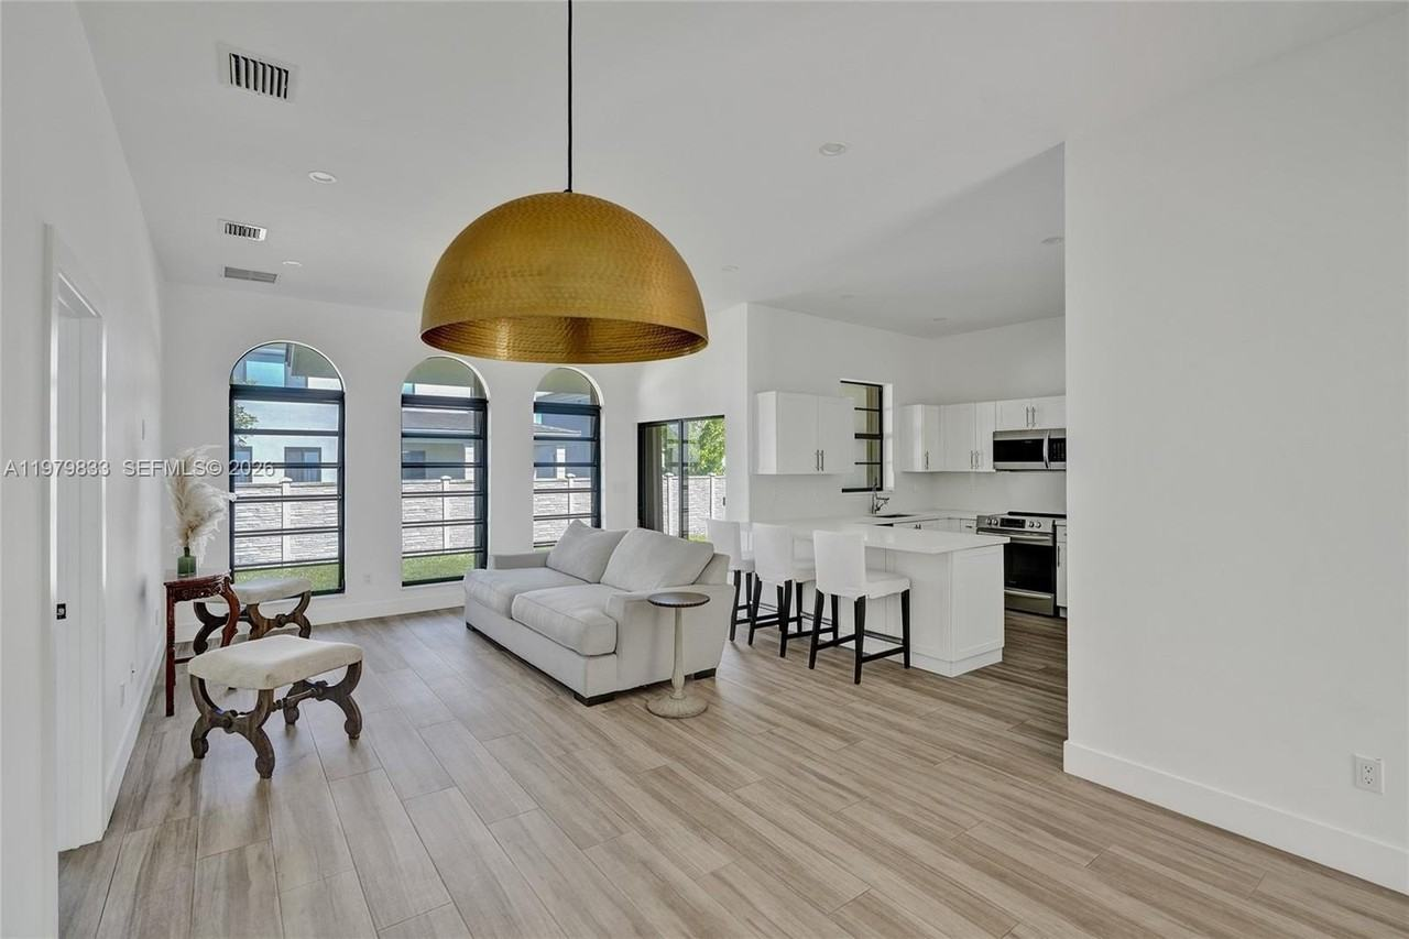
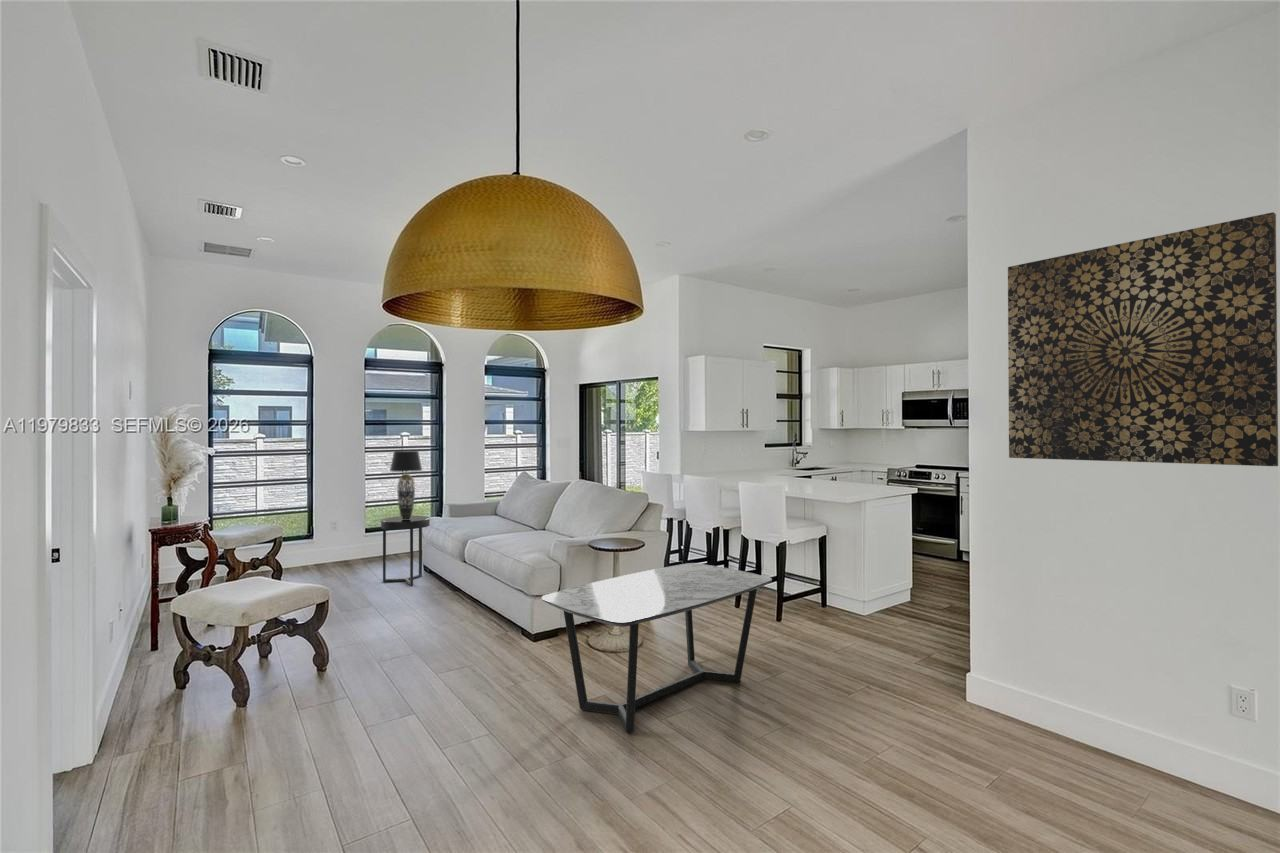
+ wall art [1007,211,1279,467]
+ side table [380,515,431,586]
+ coffee table [541,562,773,734]
+ table lamp [389,450,423,520]
